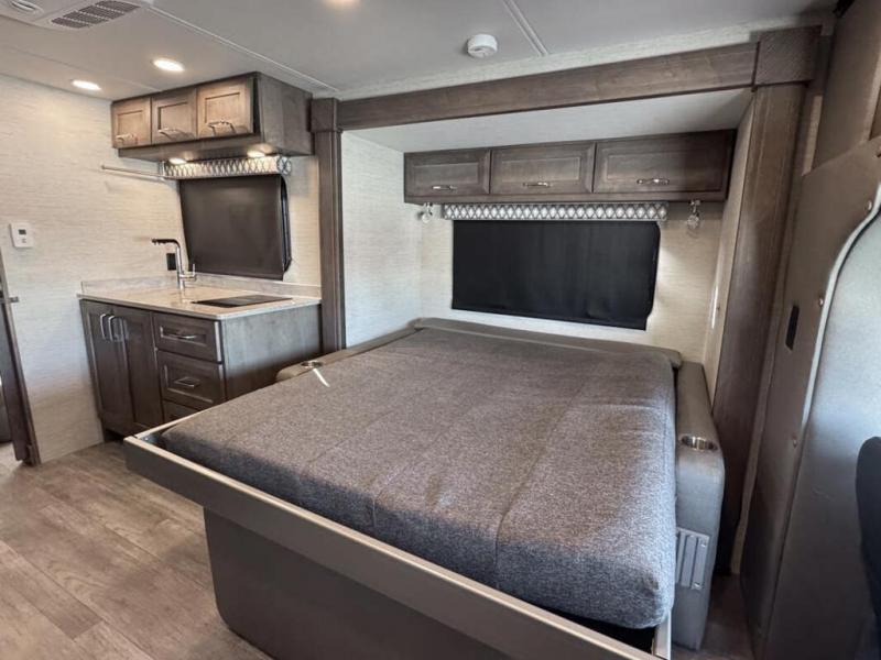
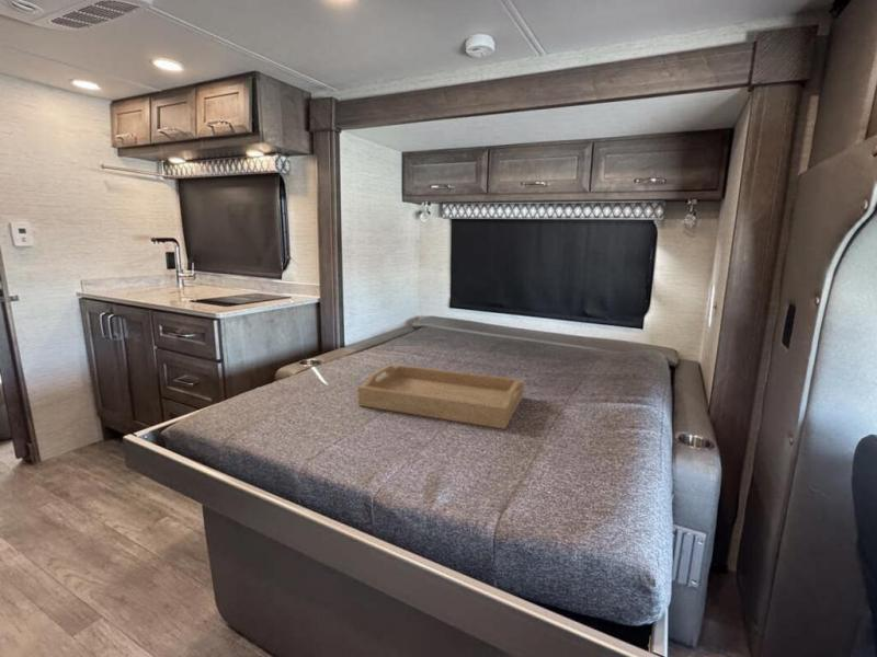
+ serving tray [356,364,525,430]
